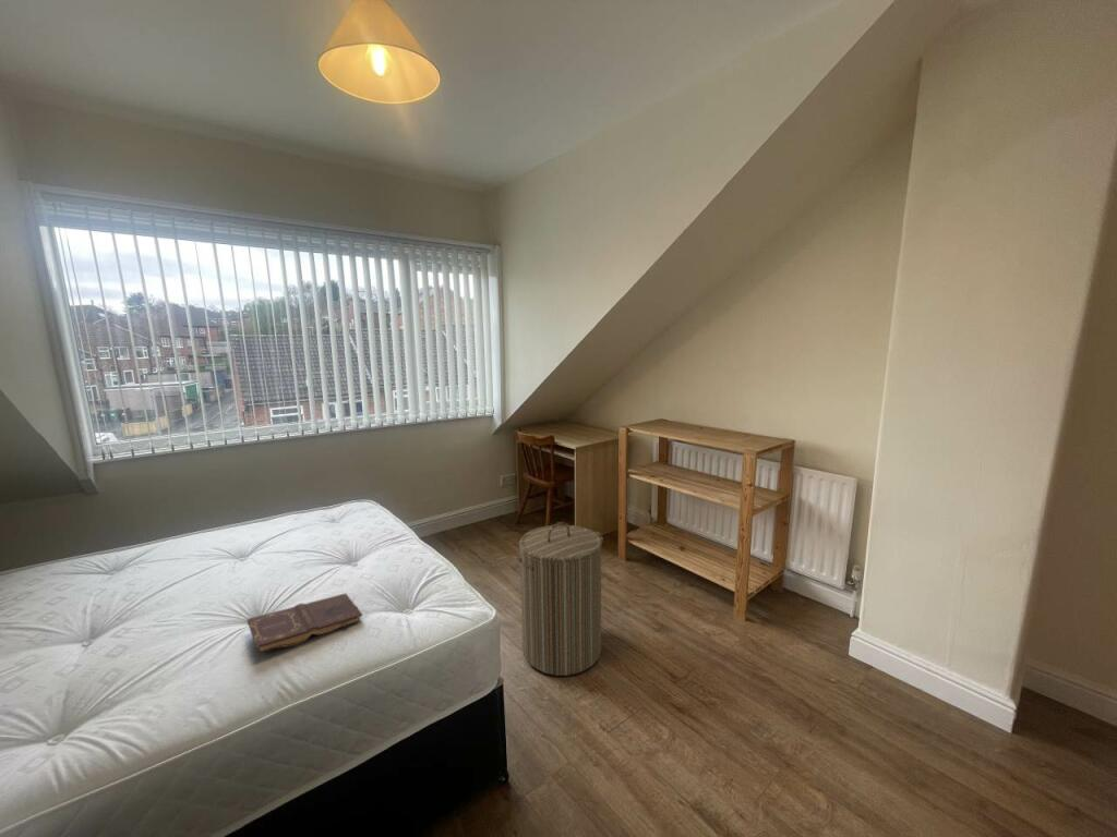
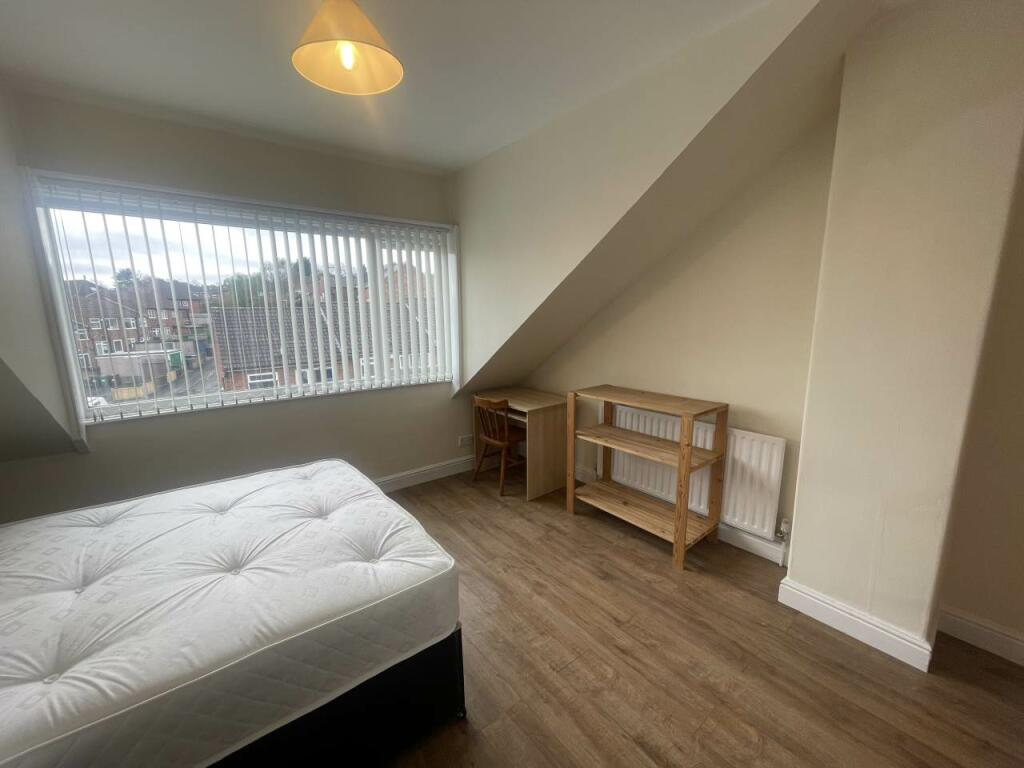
- laundry hamper [513,521,604,677]
- book [247,593,363,653]
